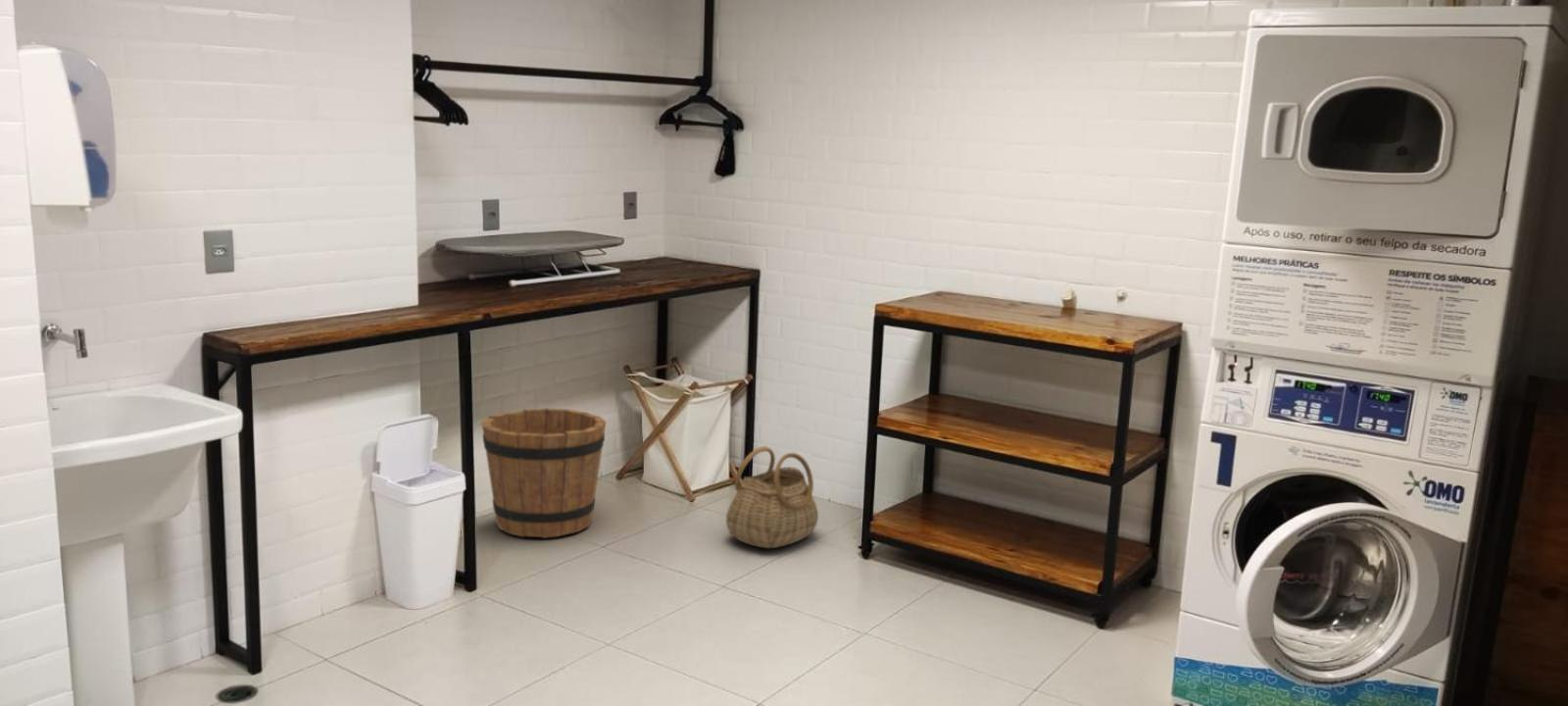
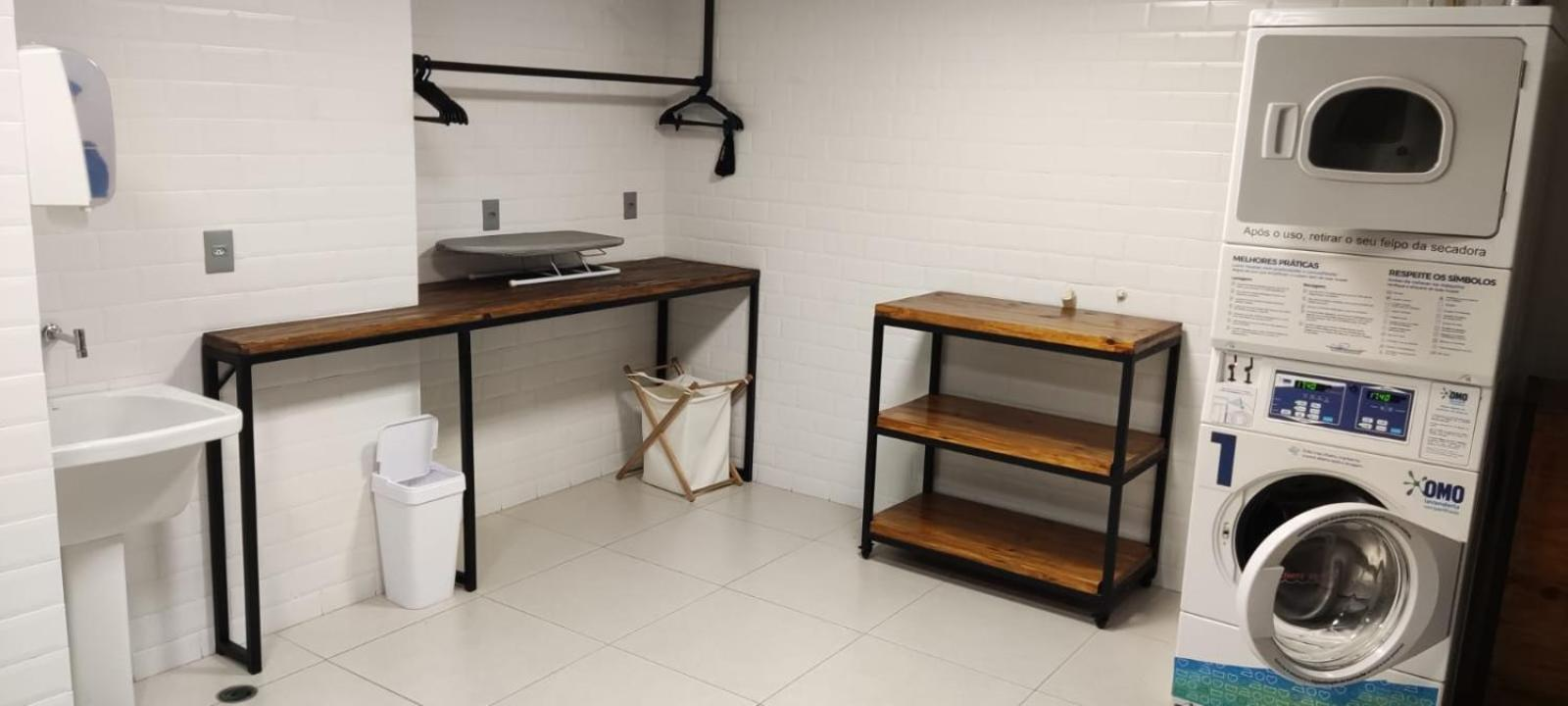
- bucket [481,407,607,539]
- basket [725,445,819,549]
